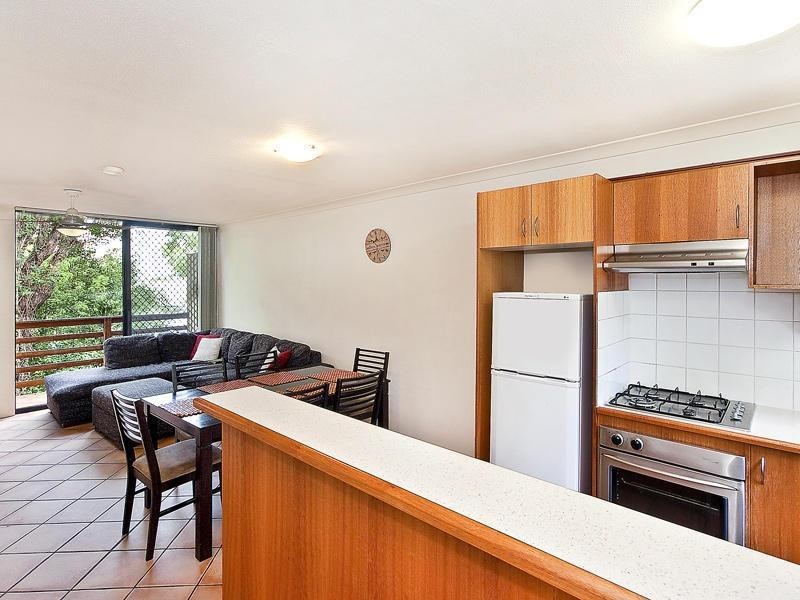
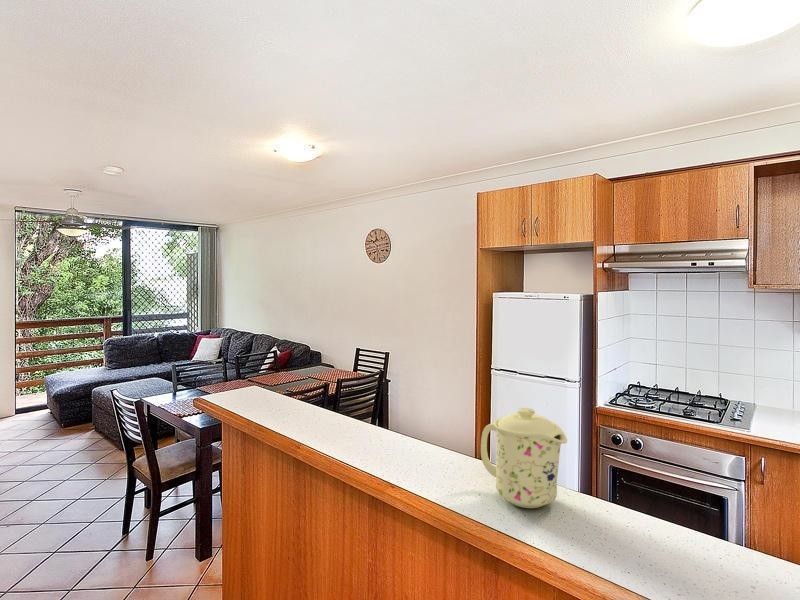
+ mug [480,407,568,509]
